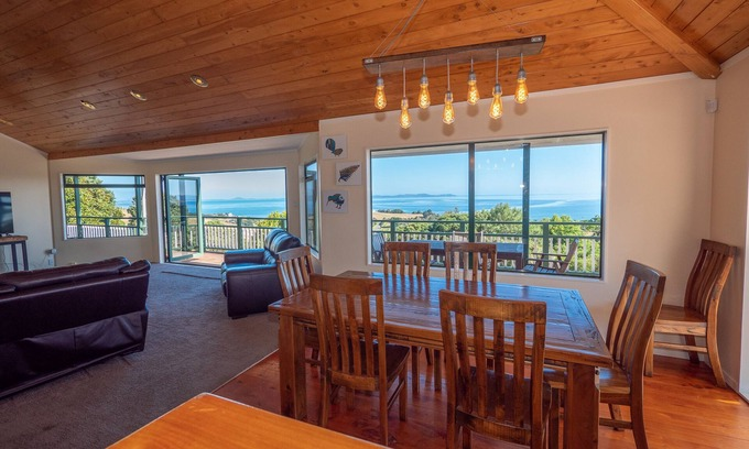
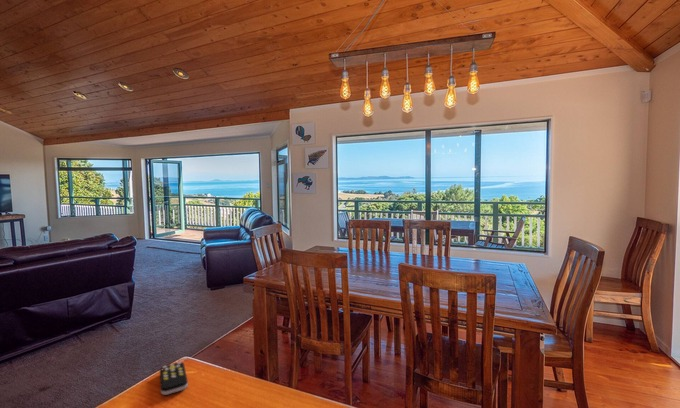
+ remote control [159,361,189,396]
